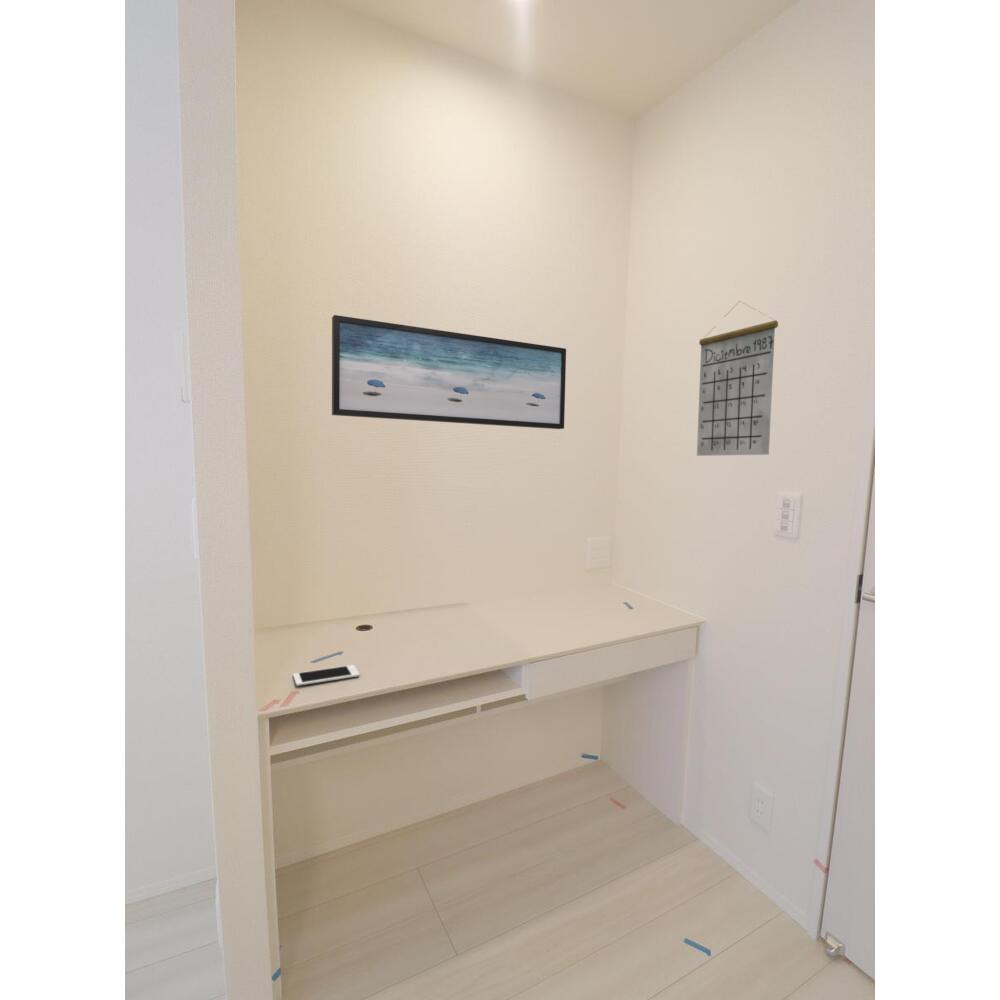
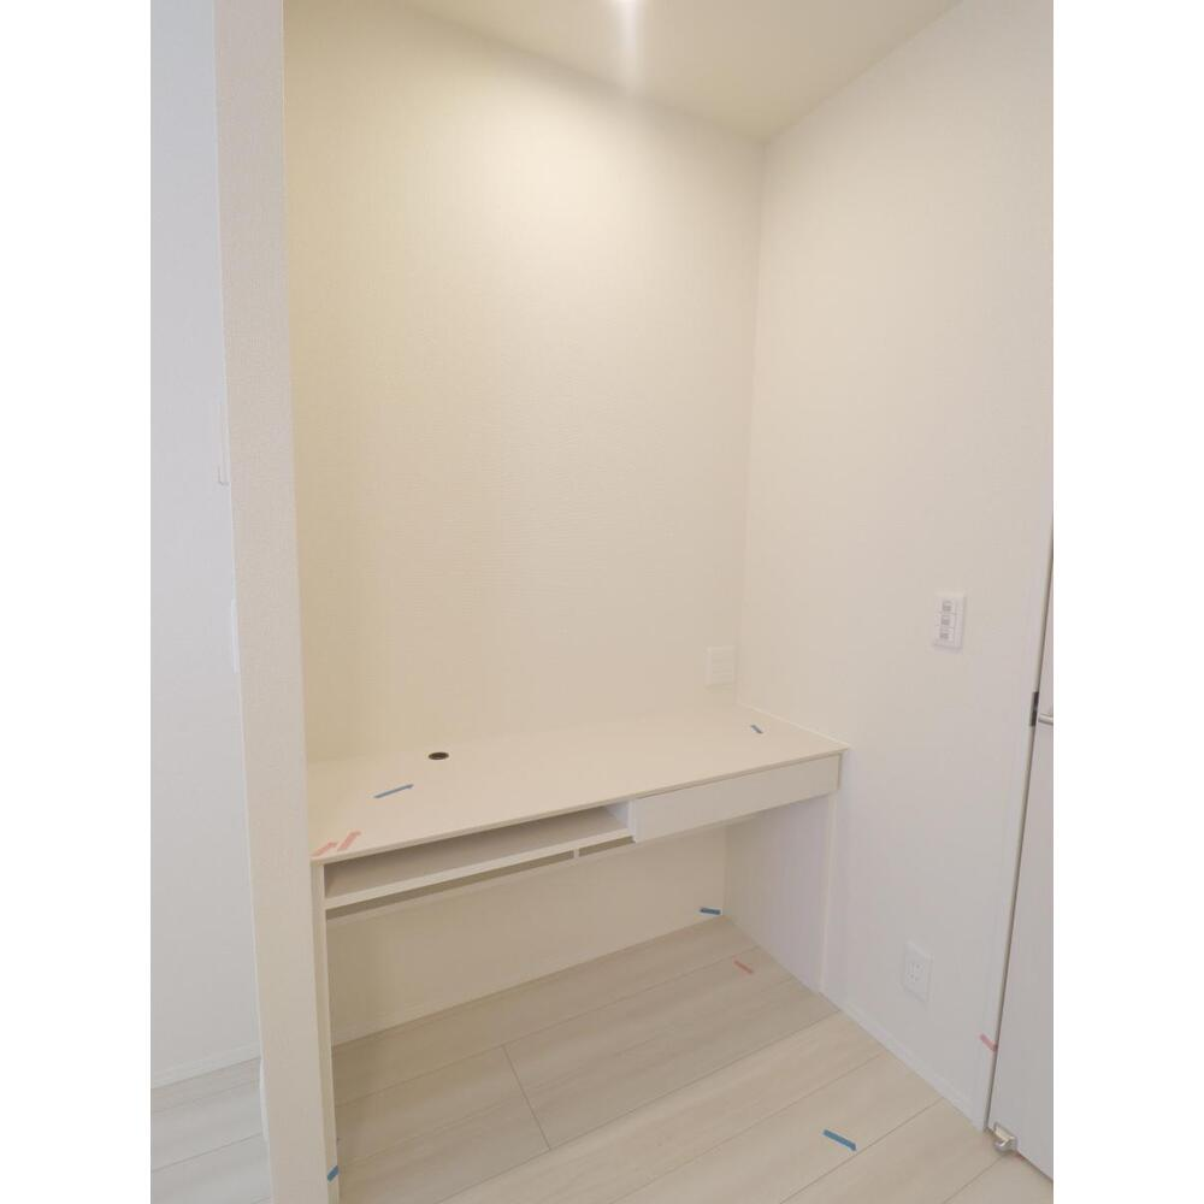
- calendar [696,300,779,457]
- wall art [331,314,567,430]
- cell phone [292,664,361,687]
